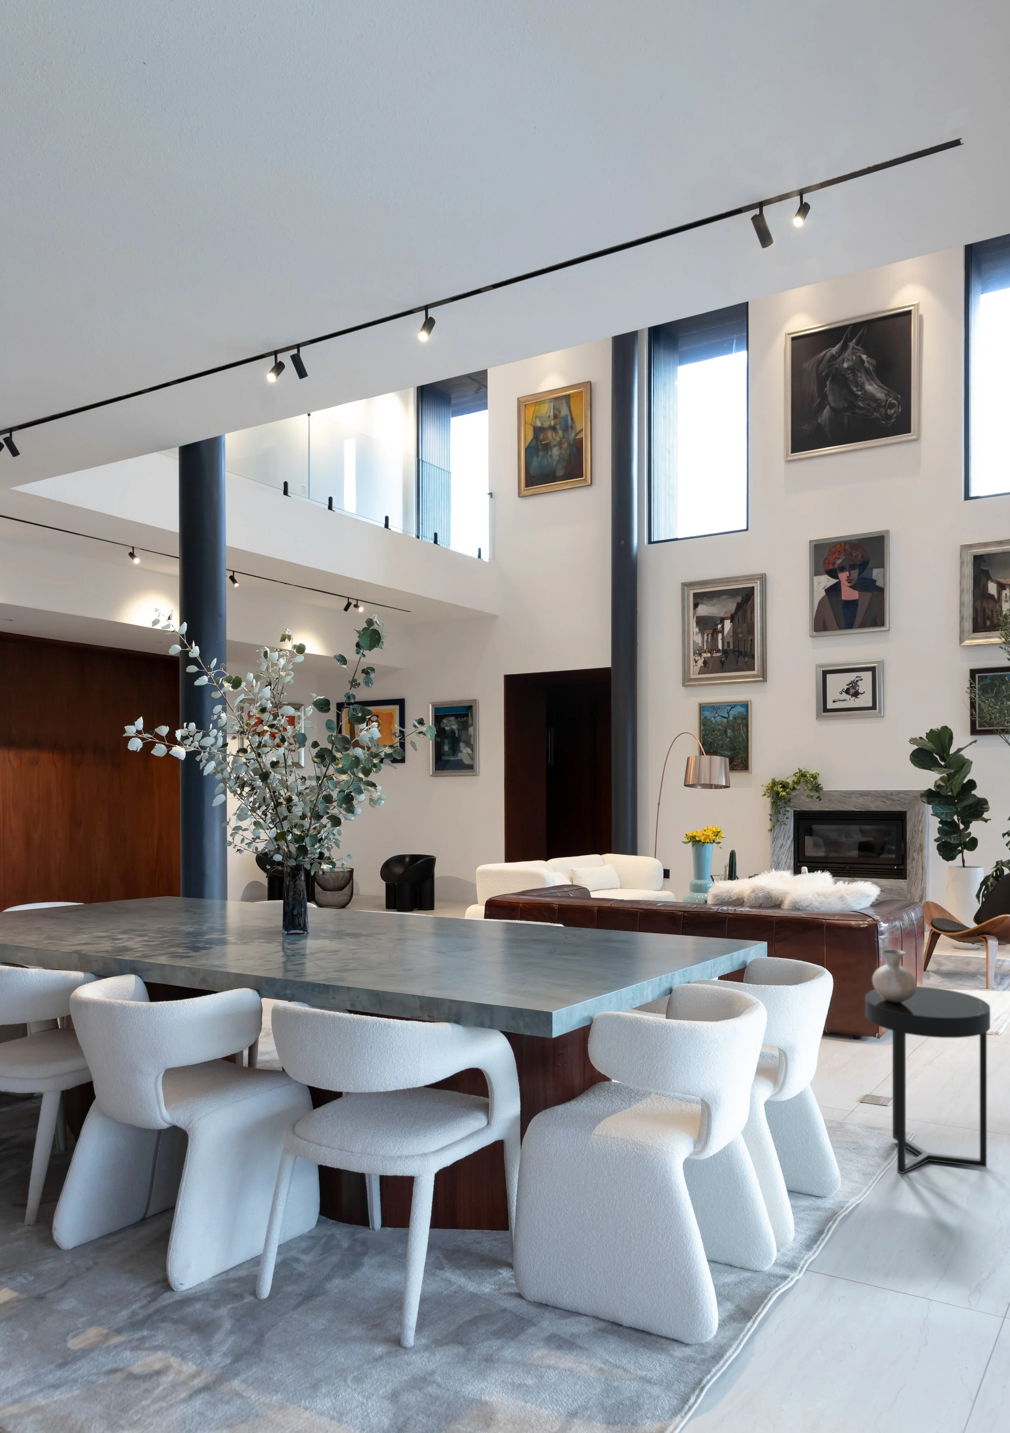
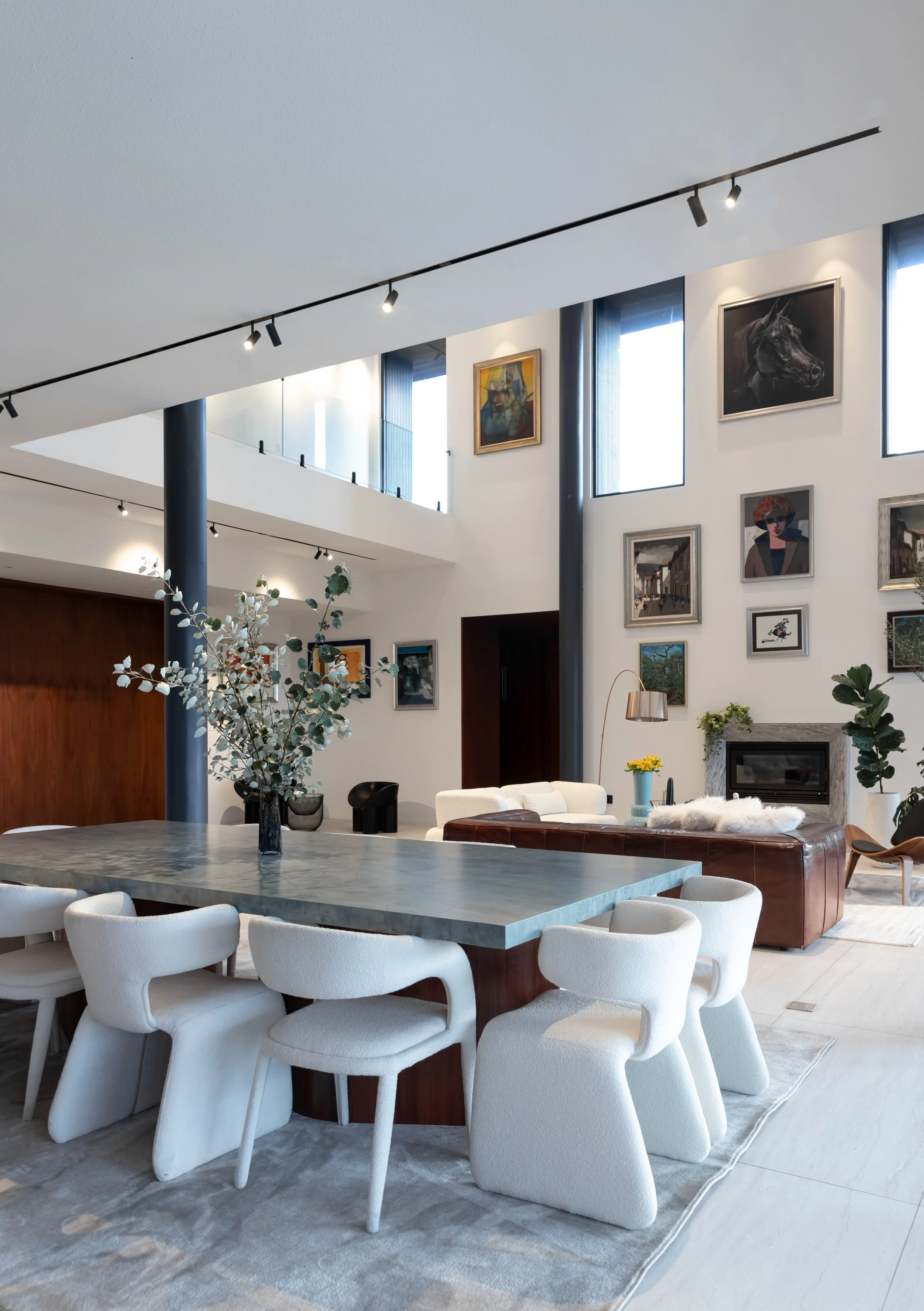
- vase [872,949,917,1002]
- side table [865,986,990,1174]
